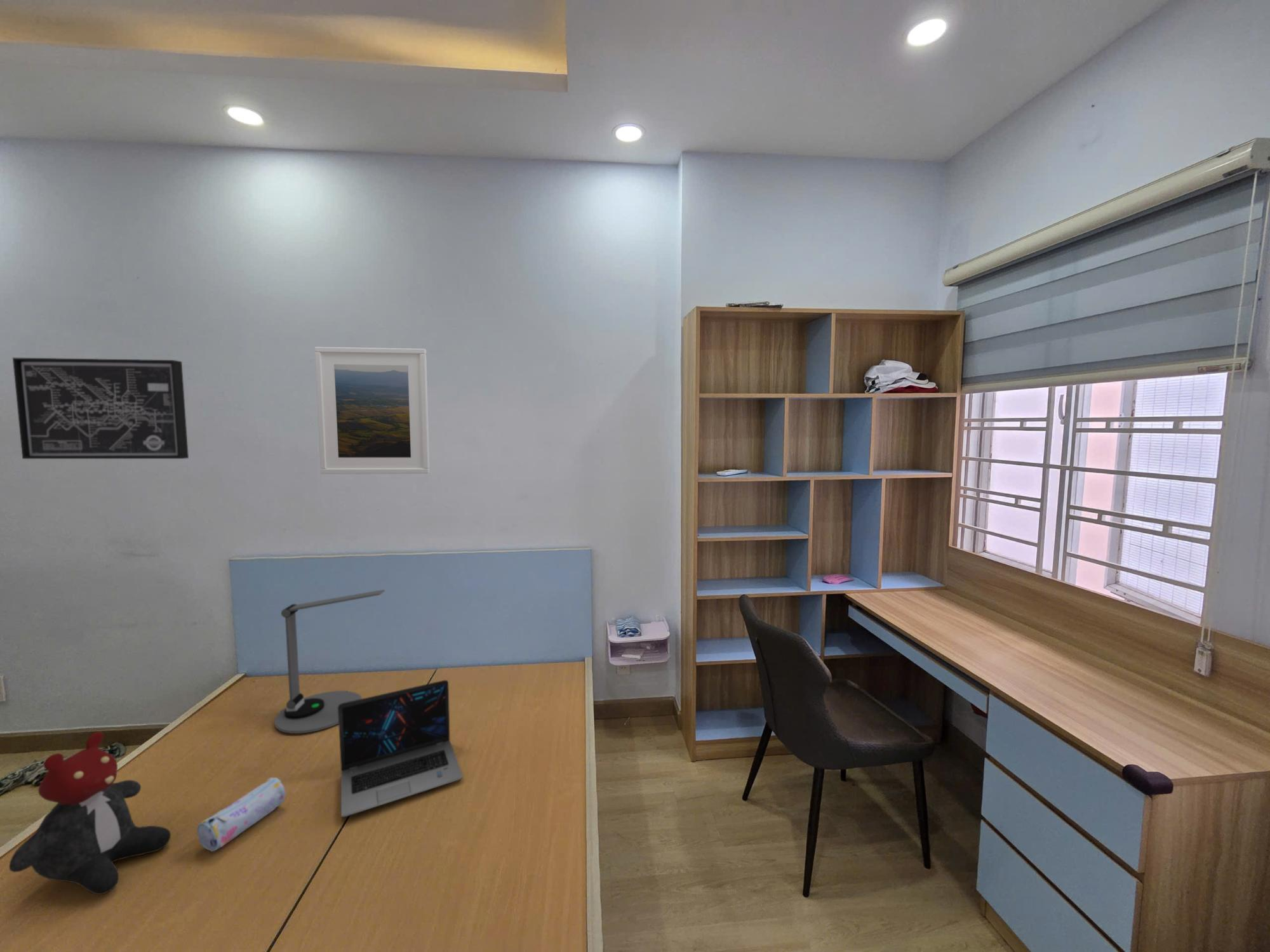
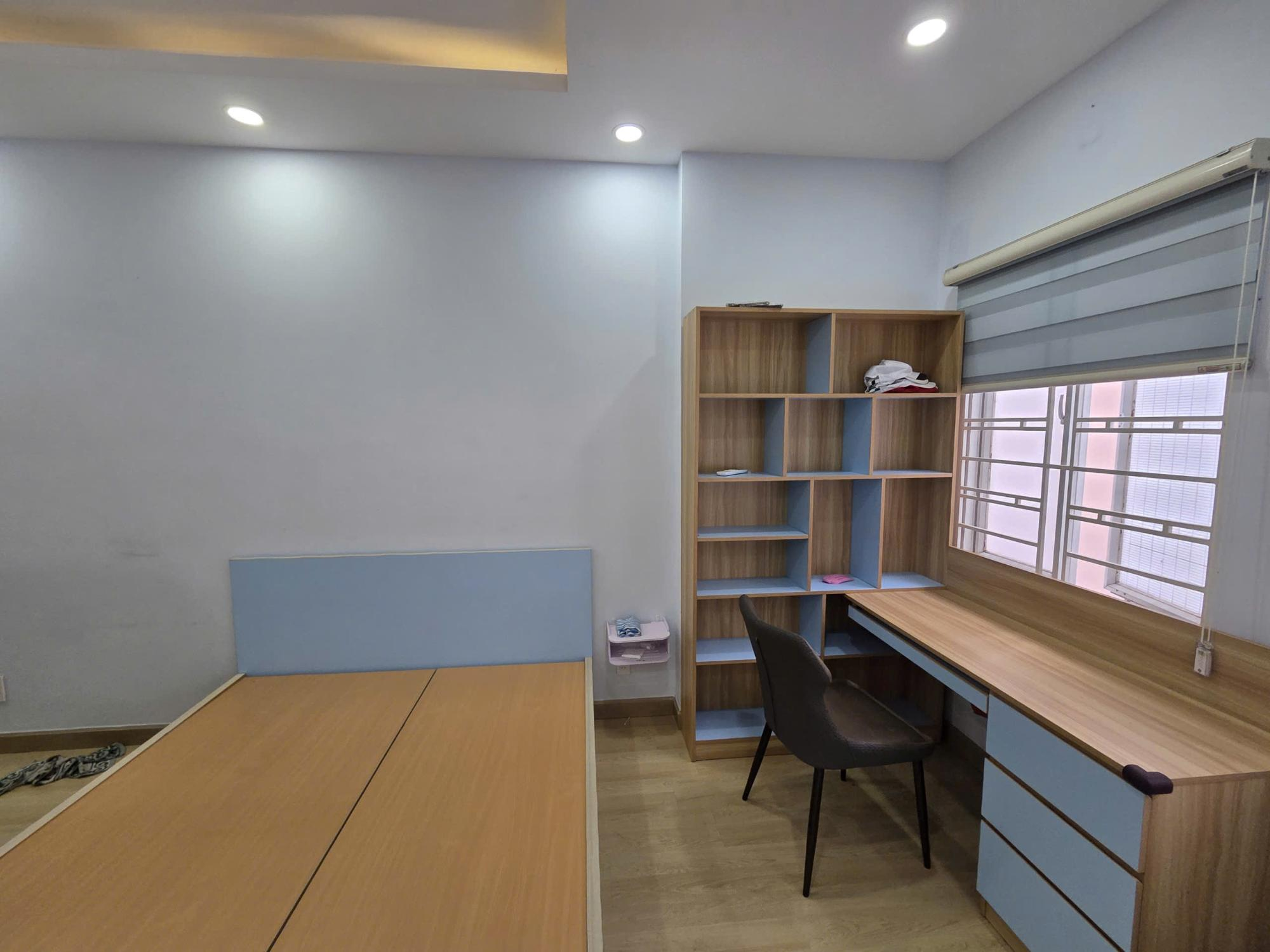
- pencil case [196,777,286,852]
- desk lamp [274,589,385,734]
- teddy bear [8,731,171,896]
- wall art [12,357,189,459]
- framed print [314,347,431,475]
- laptop [338,680,463,818]
